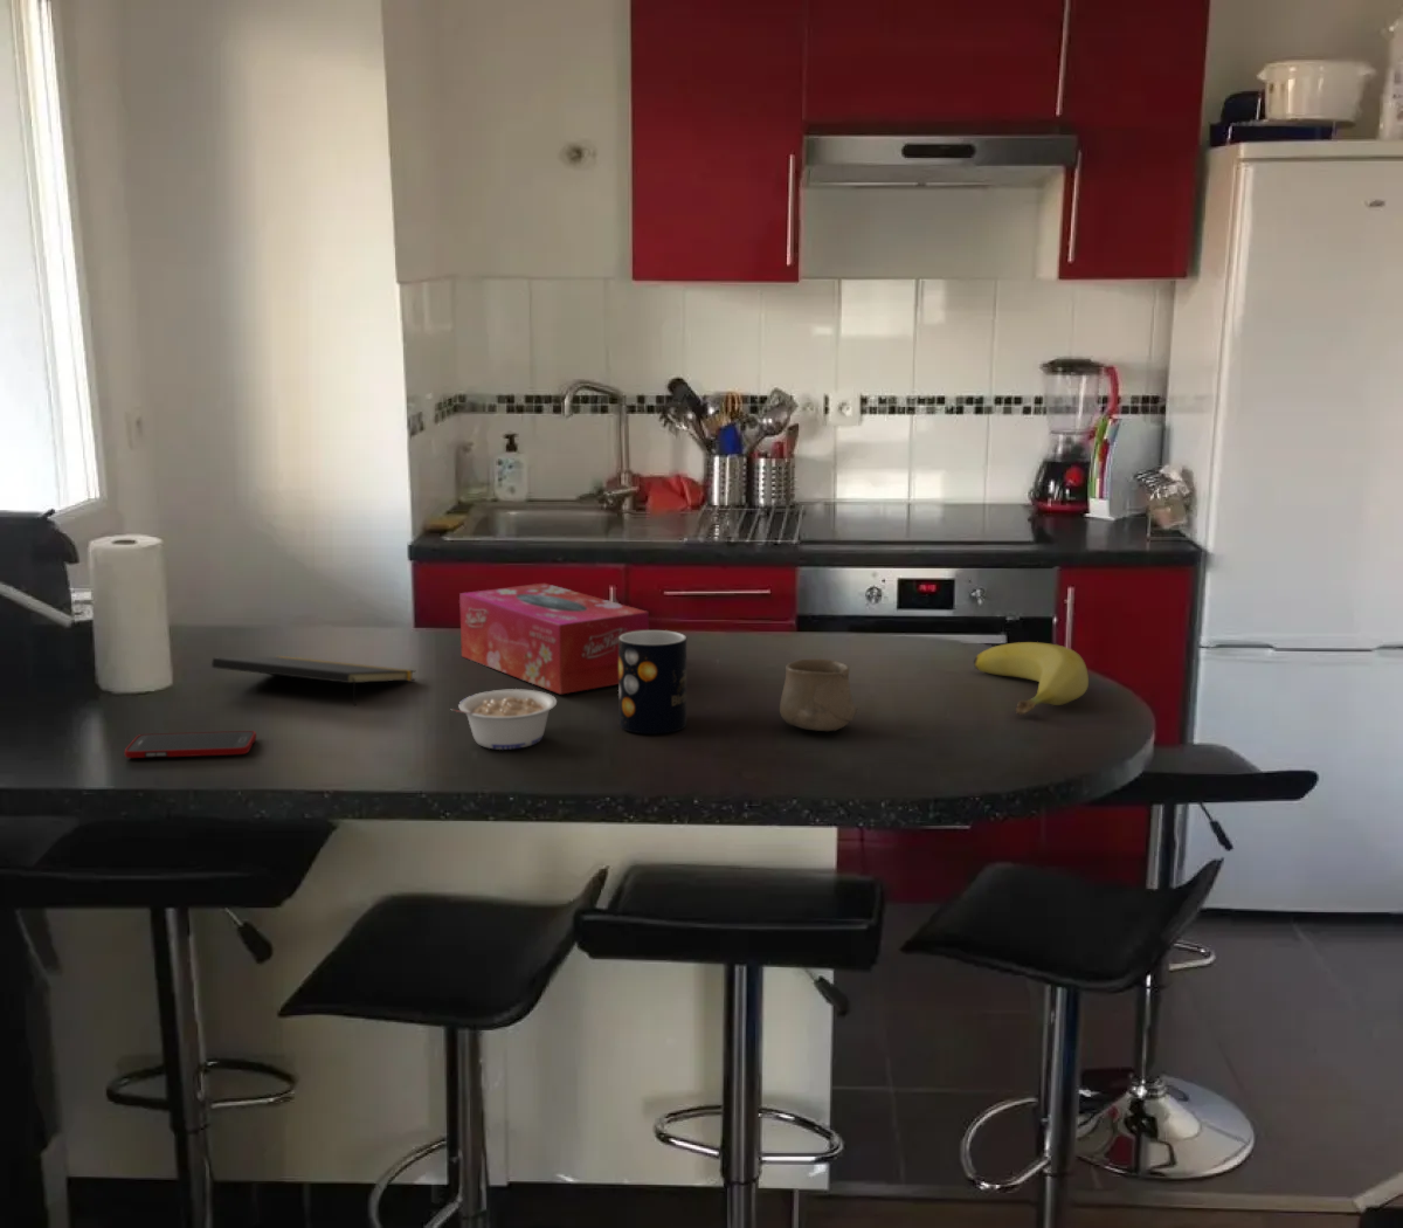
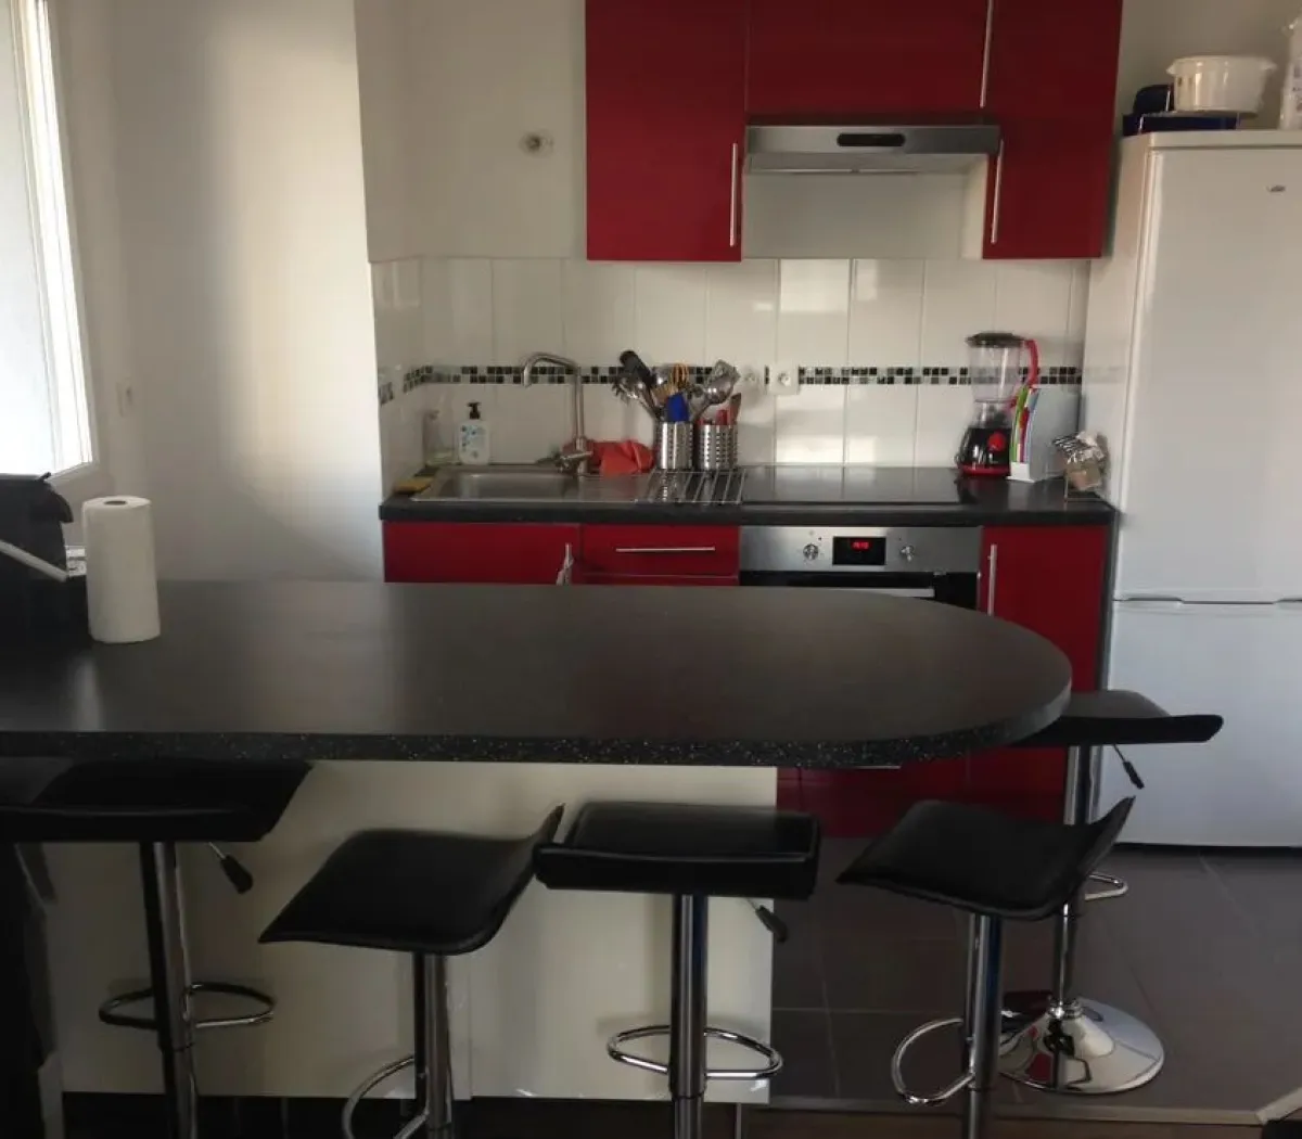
- cup [779,659,858,732]
- cell phone [124,730,258,759]
- notepad [210,655,416,708]
- banana [972,641,1089,717]
- mug [617,629,687,734]
- legume [449,687,557,751]
- tissue box [458,582,650,696]
